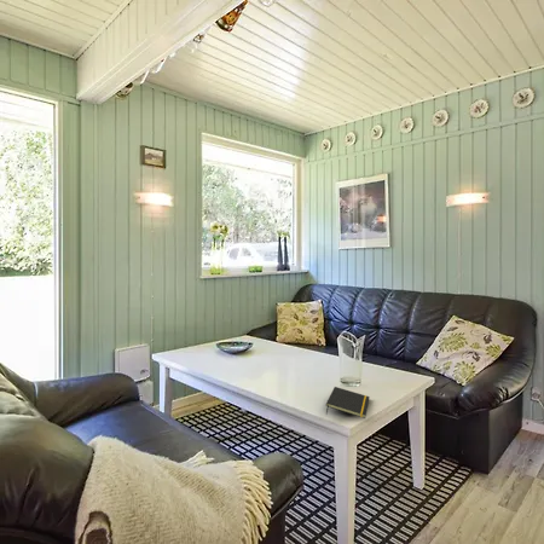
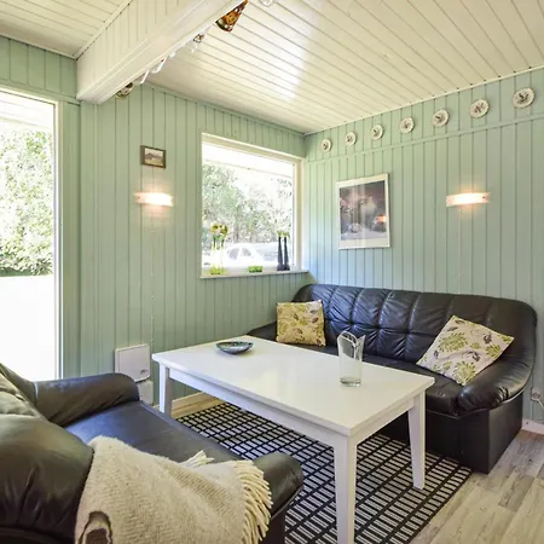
- notepad [325,386,371,419]
